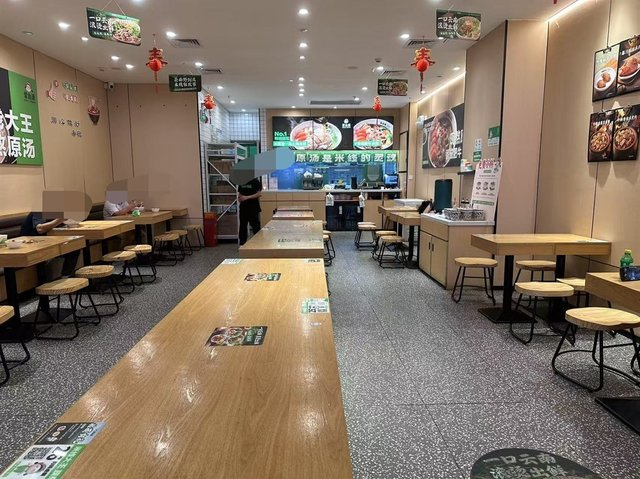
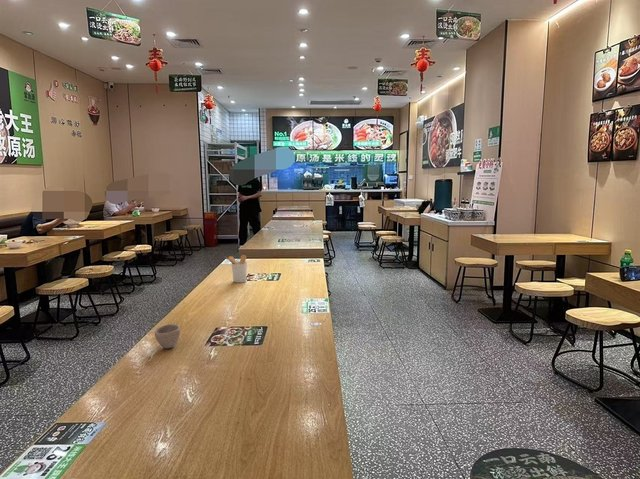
+ utensil holder [225,254,248,284]
+ cup [154,323,181,349]
